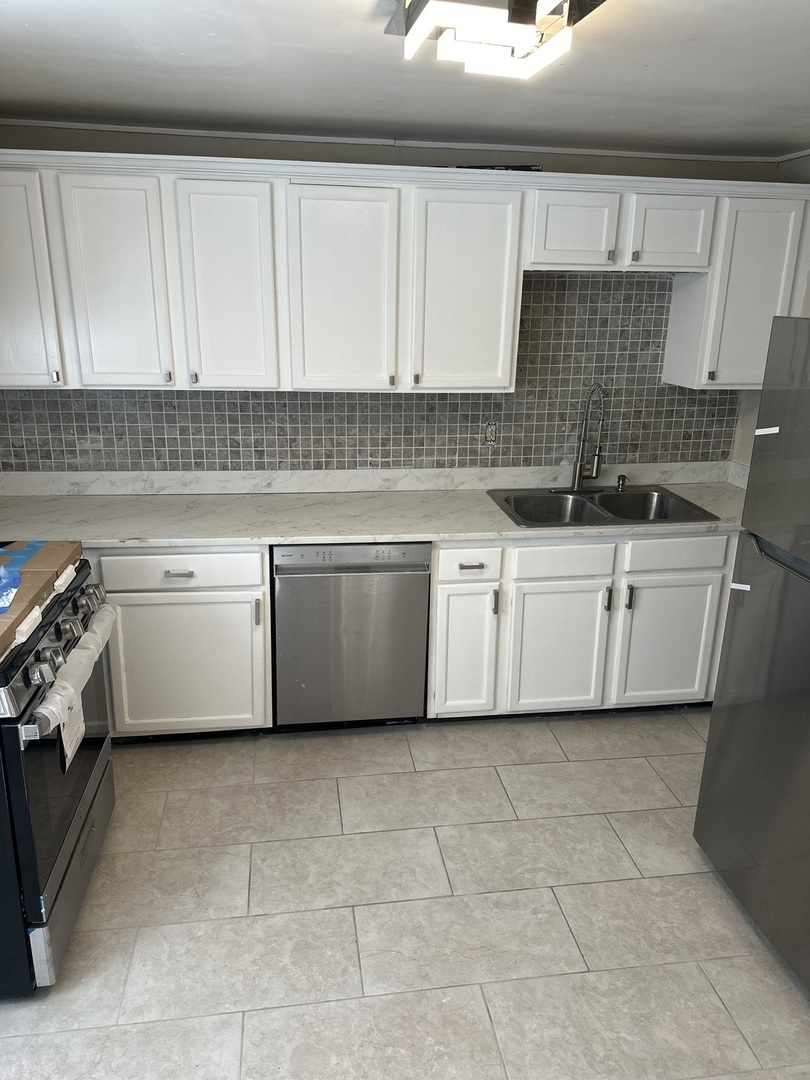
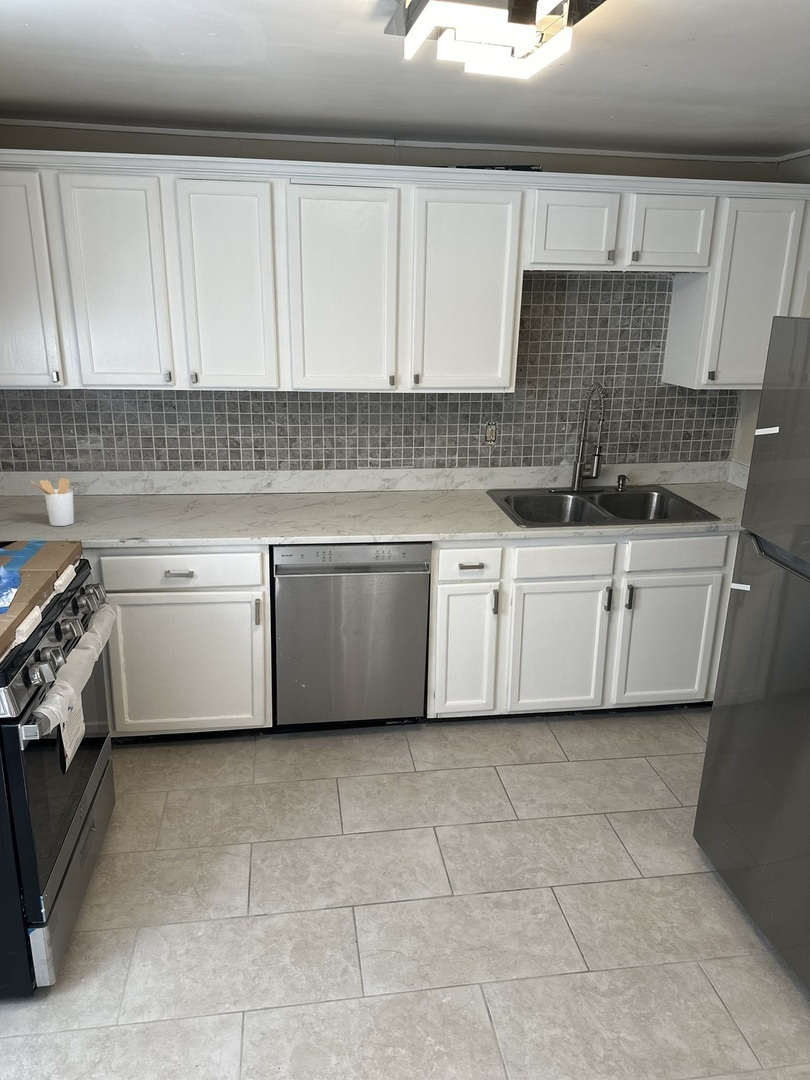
+ utensil holder [30,477,75,527]
